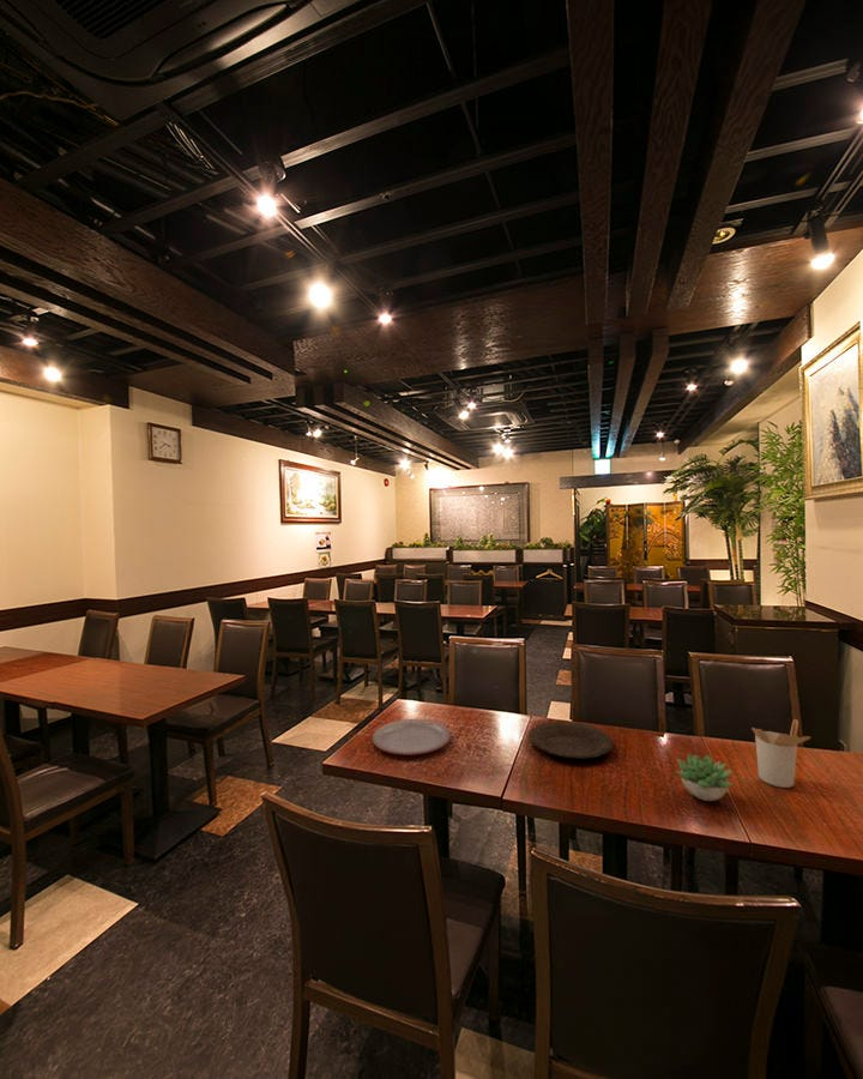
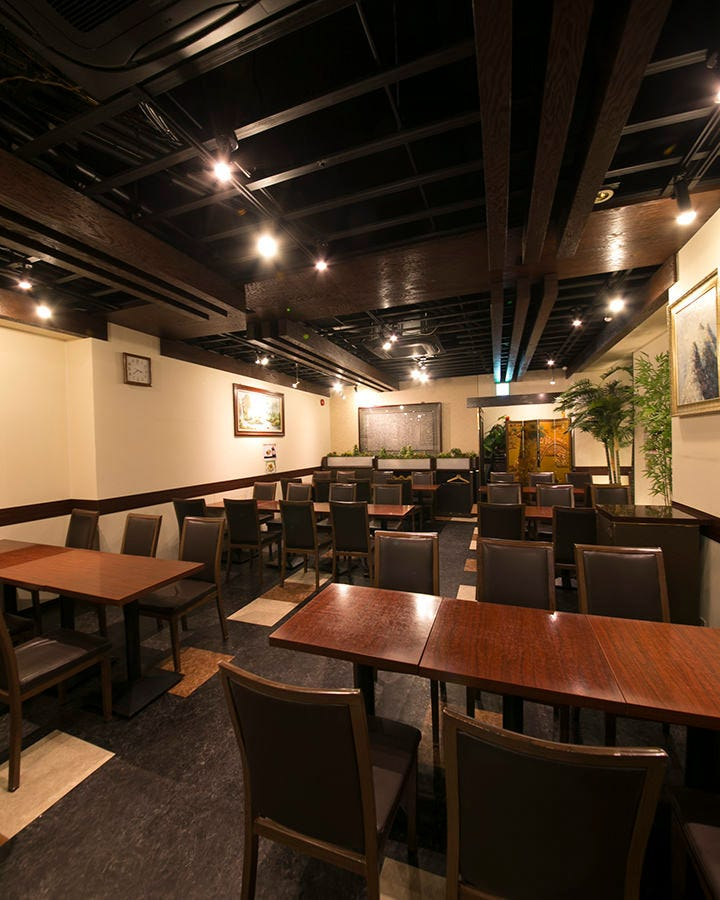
- plate [527,721,614,760]
- utensil holder [750,718,811,789]
- plate [372,718,452,756]
- succulent plant [675,752,735,802]
